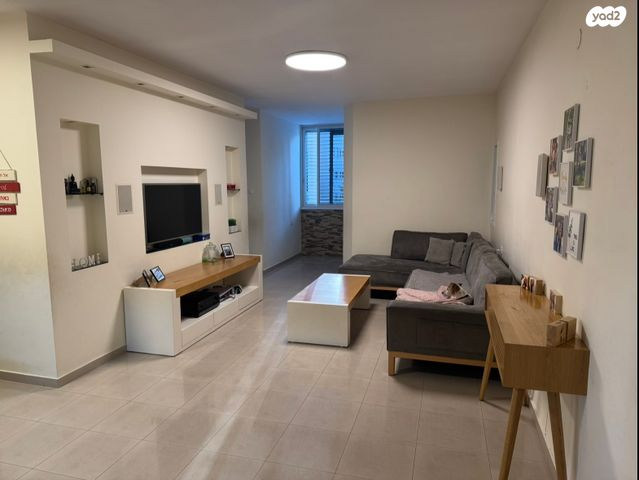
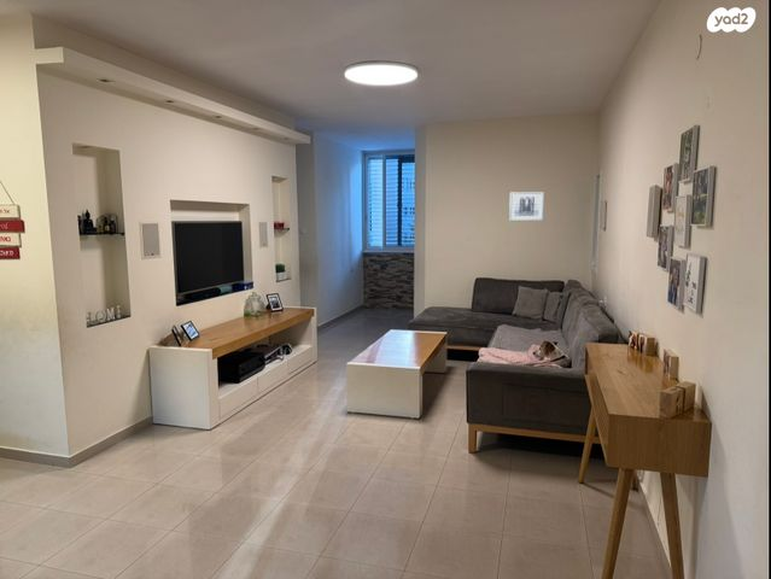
+ wall art [508,191,545,222]
